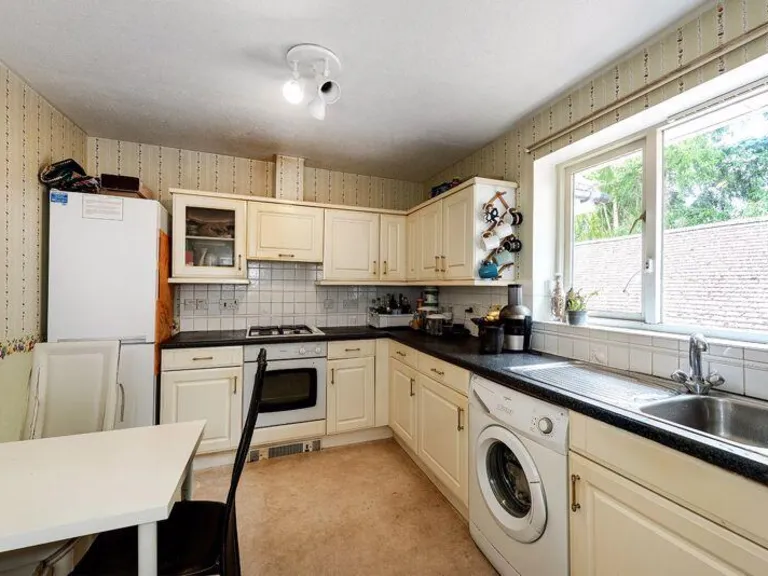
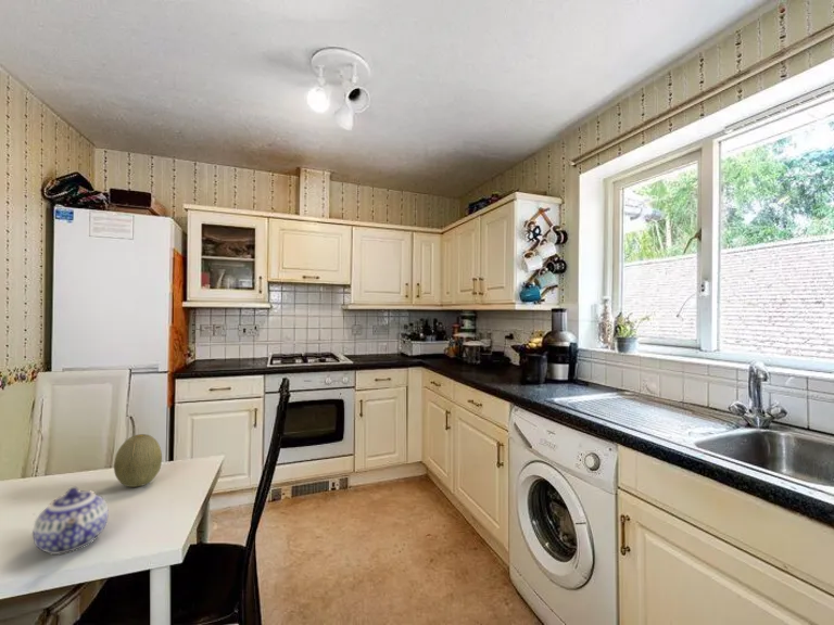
+ fruit [113,433,163,488]
+ teapot [31,486,110,556]
